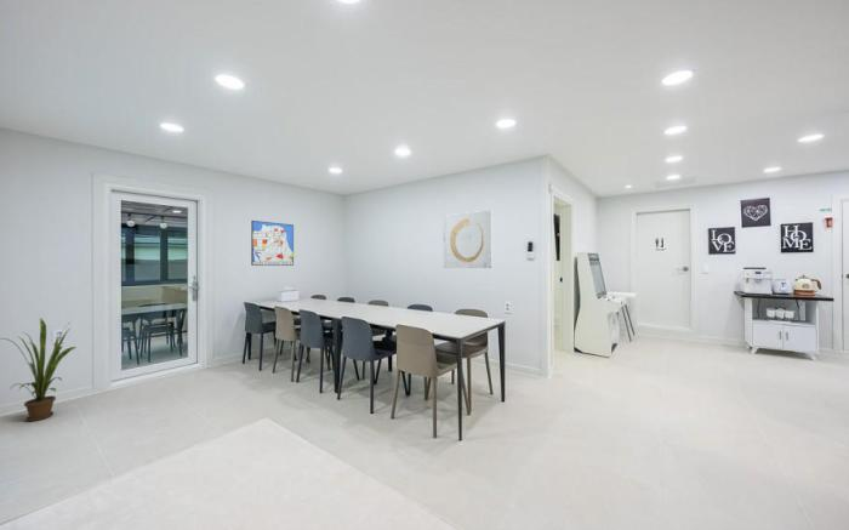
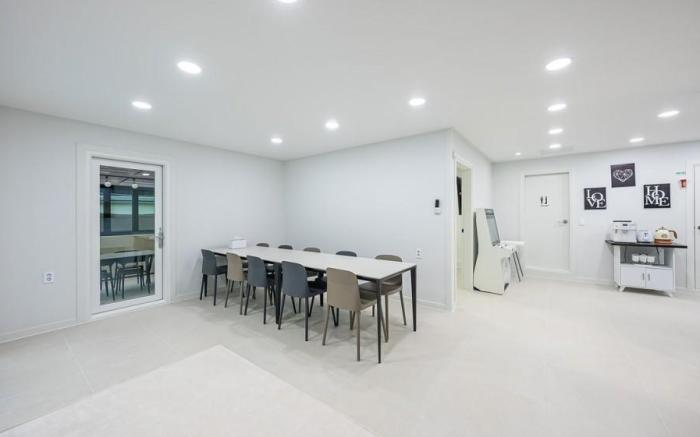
- house plant [1,317,78,422]
- wall art [250,220,295,267]
- wall art [443,209,494,269]
